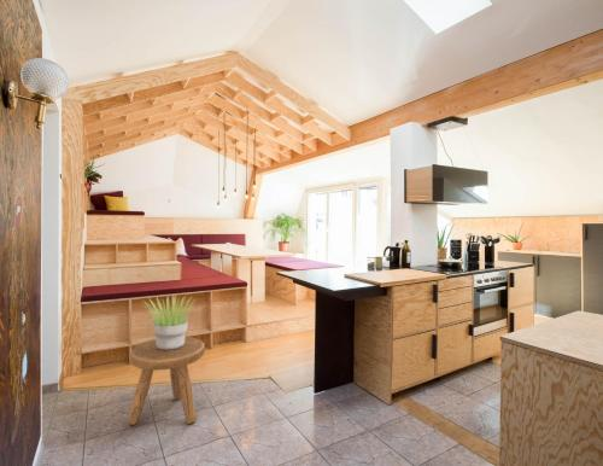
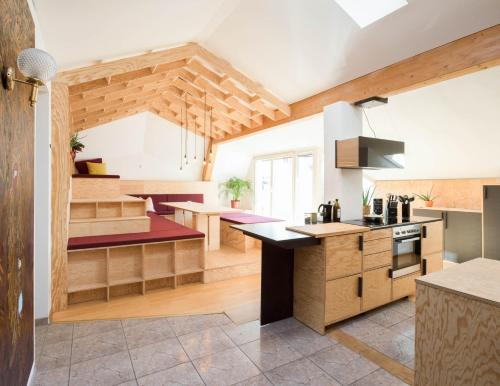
- stool [127,336,206,426]
- potted plant [142,296,197,350]
